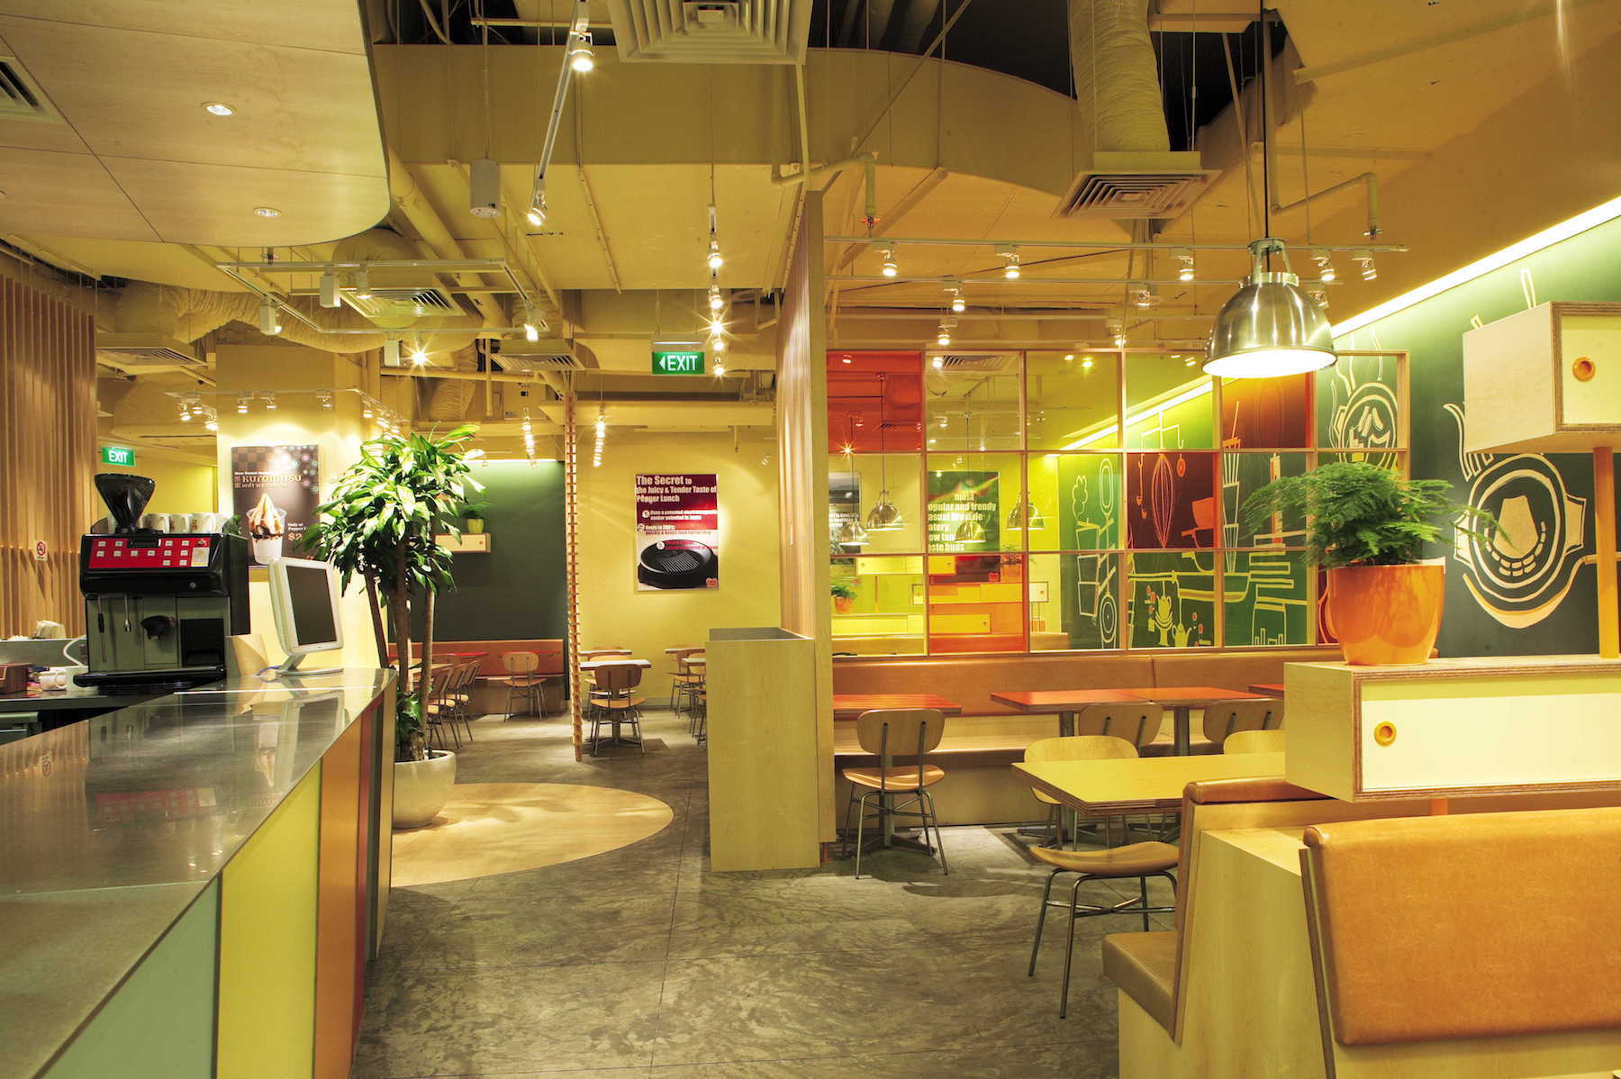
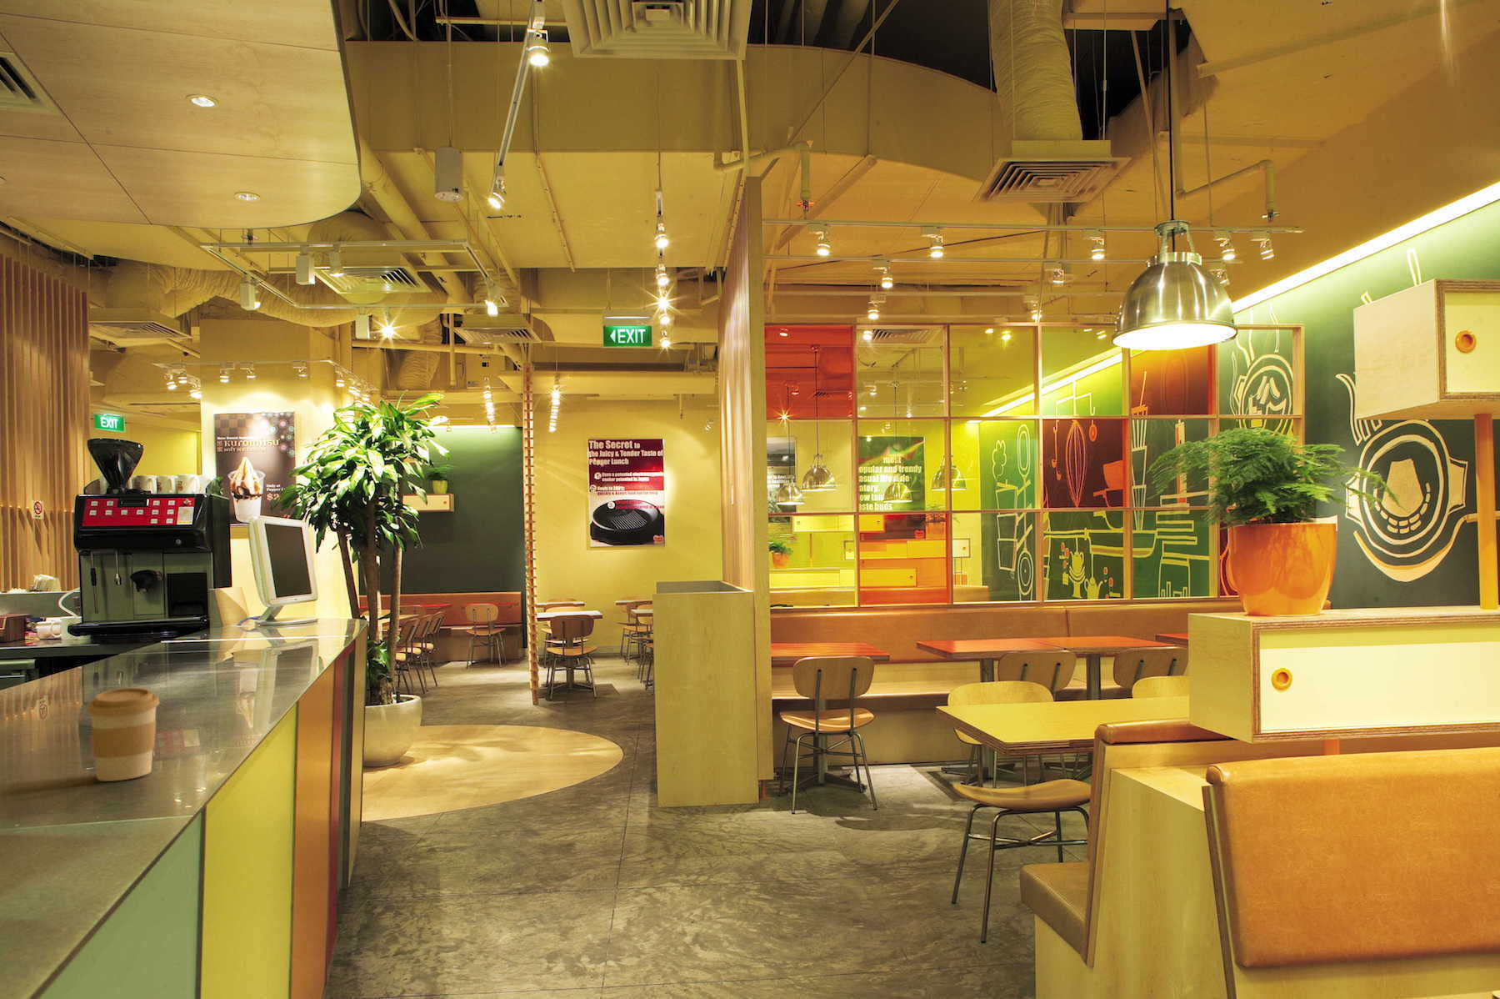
+ coffee cup [86,687,160,783]
